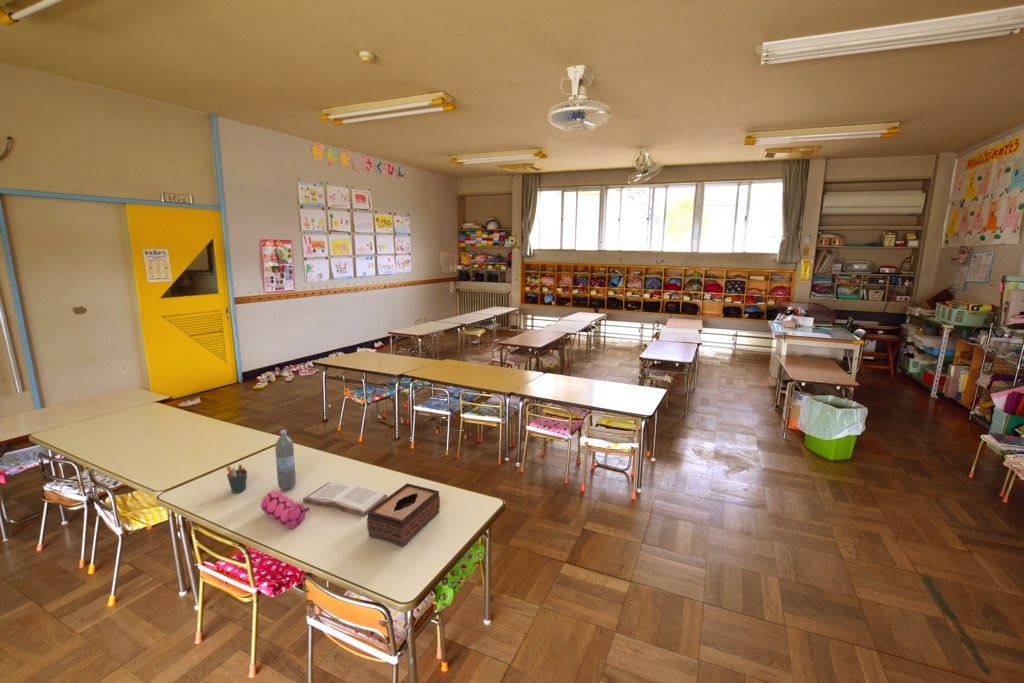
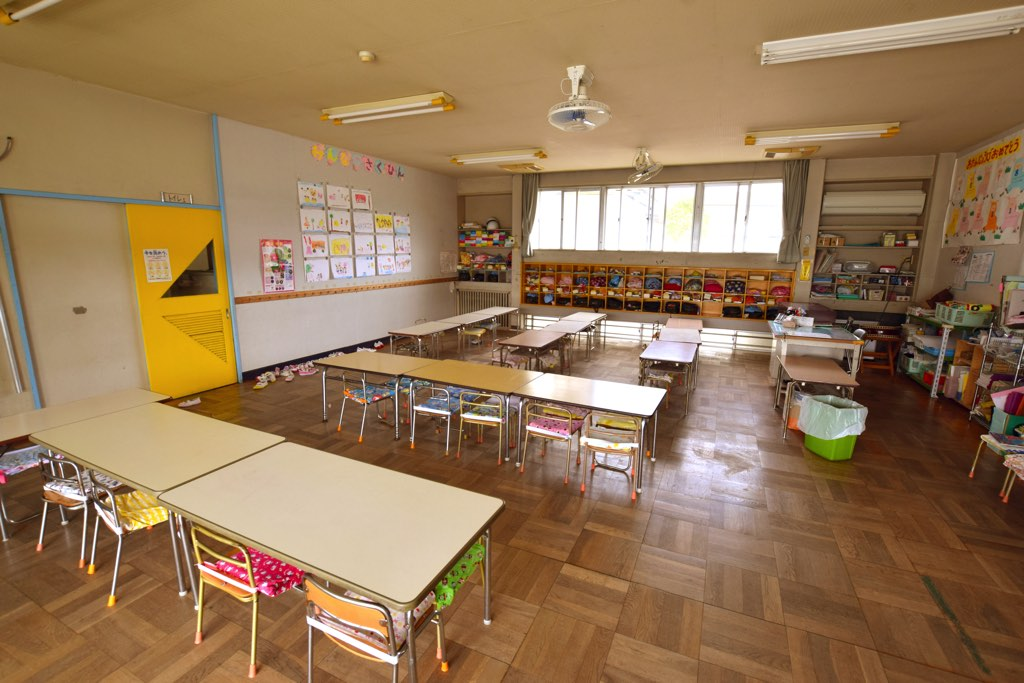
- water bottle [274,429,297,491]
- tissue box [366,482,441,548]
- pen holder [226,464,248,494]
- book [302,481,388,517]
- pencil case [260,489,310,529]
